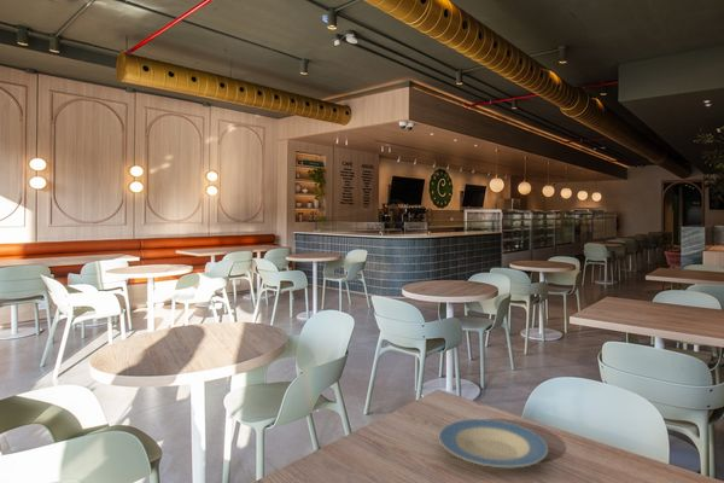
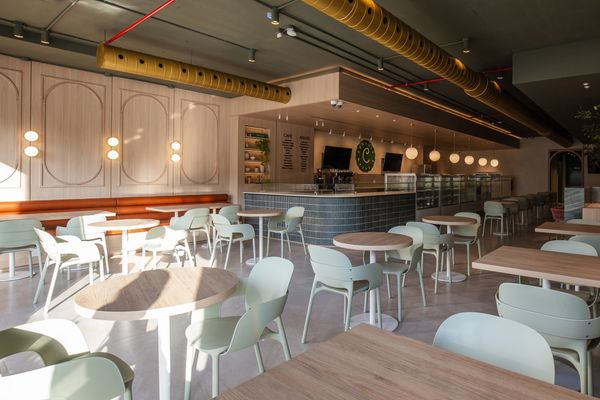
- plate [438,418,549,469]
